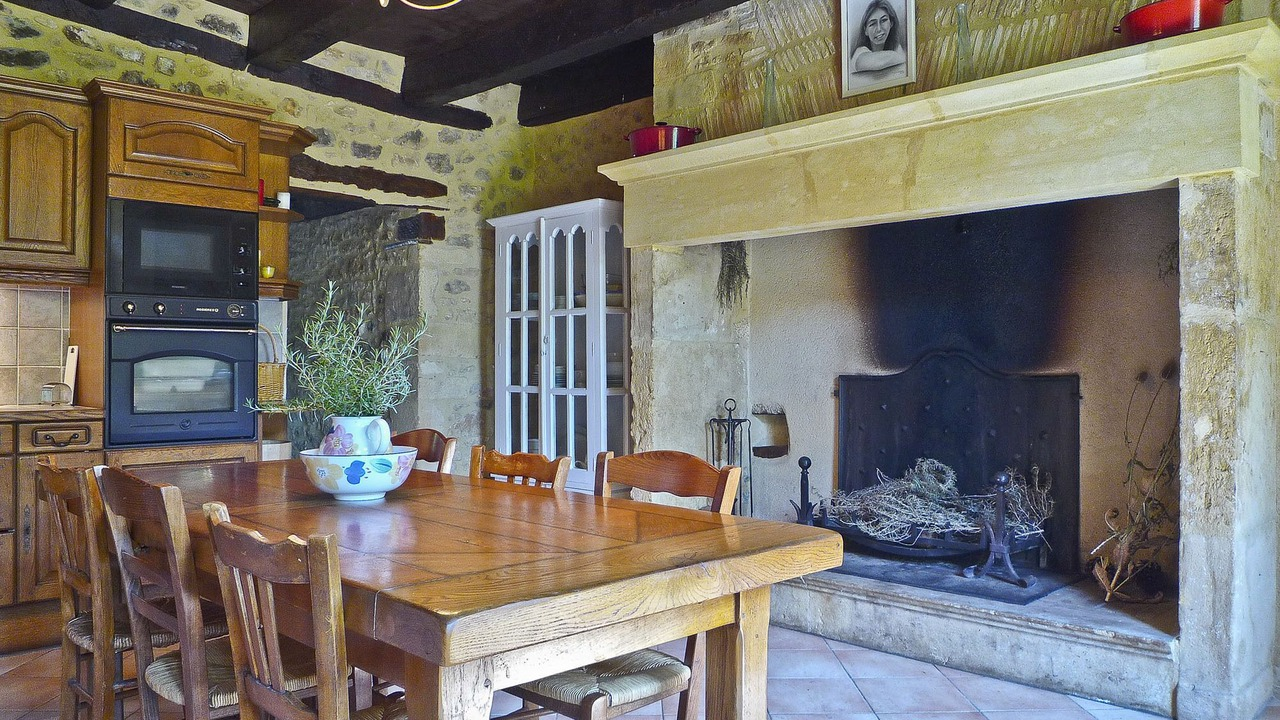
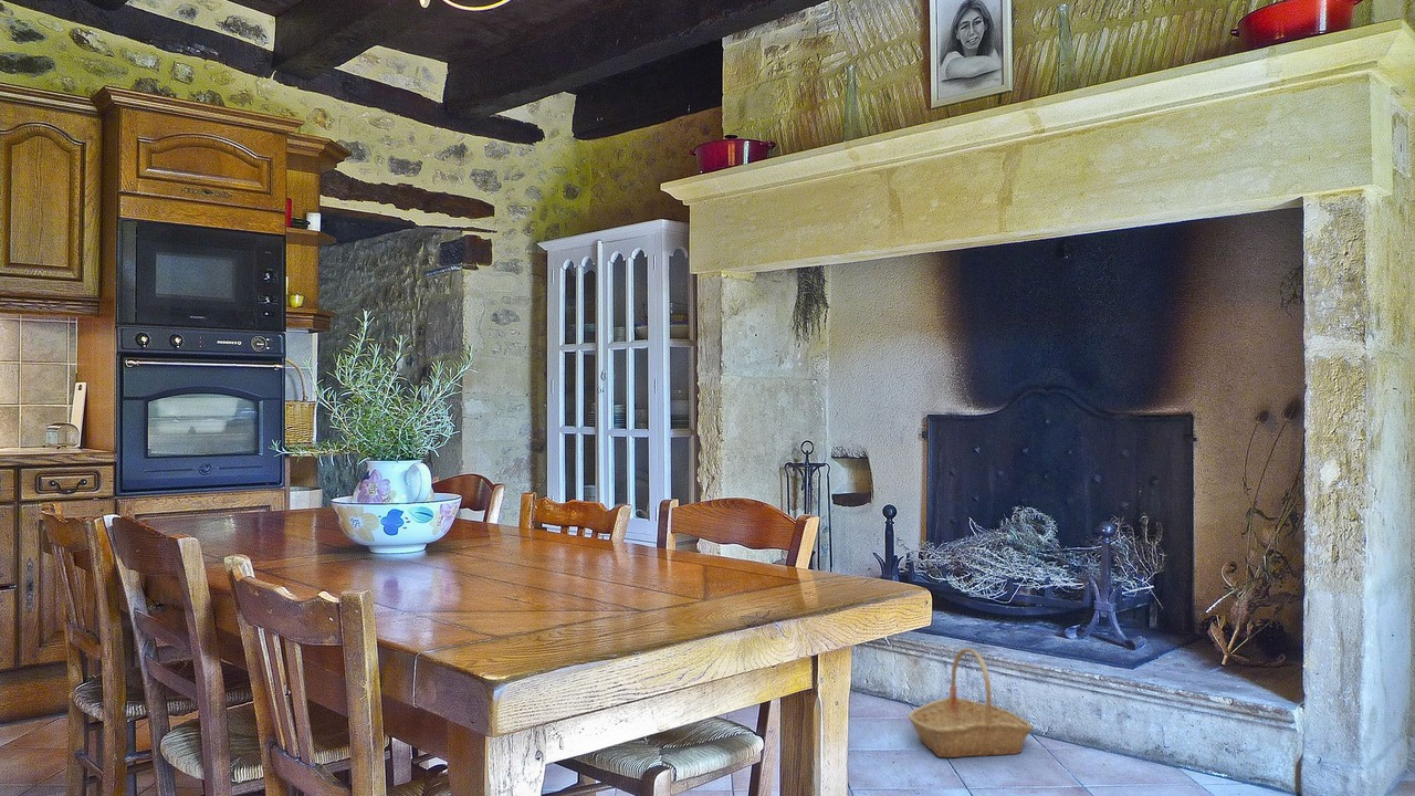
+ basket [908,647,1035,758]
